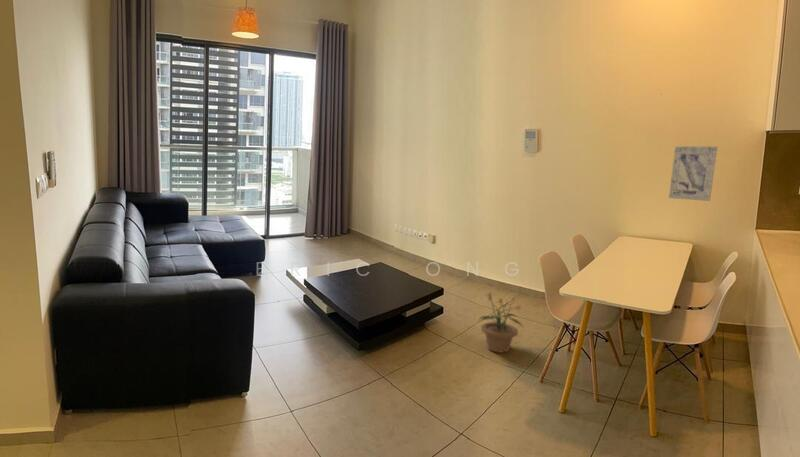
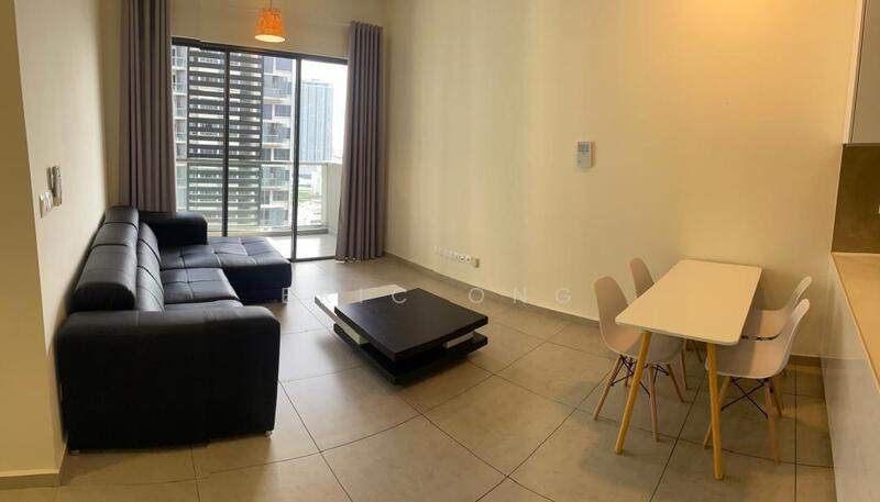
- potted plant [478,292,524,354]
- wall art [668,145,718,202]
